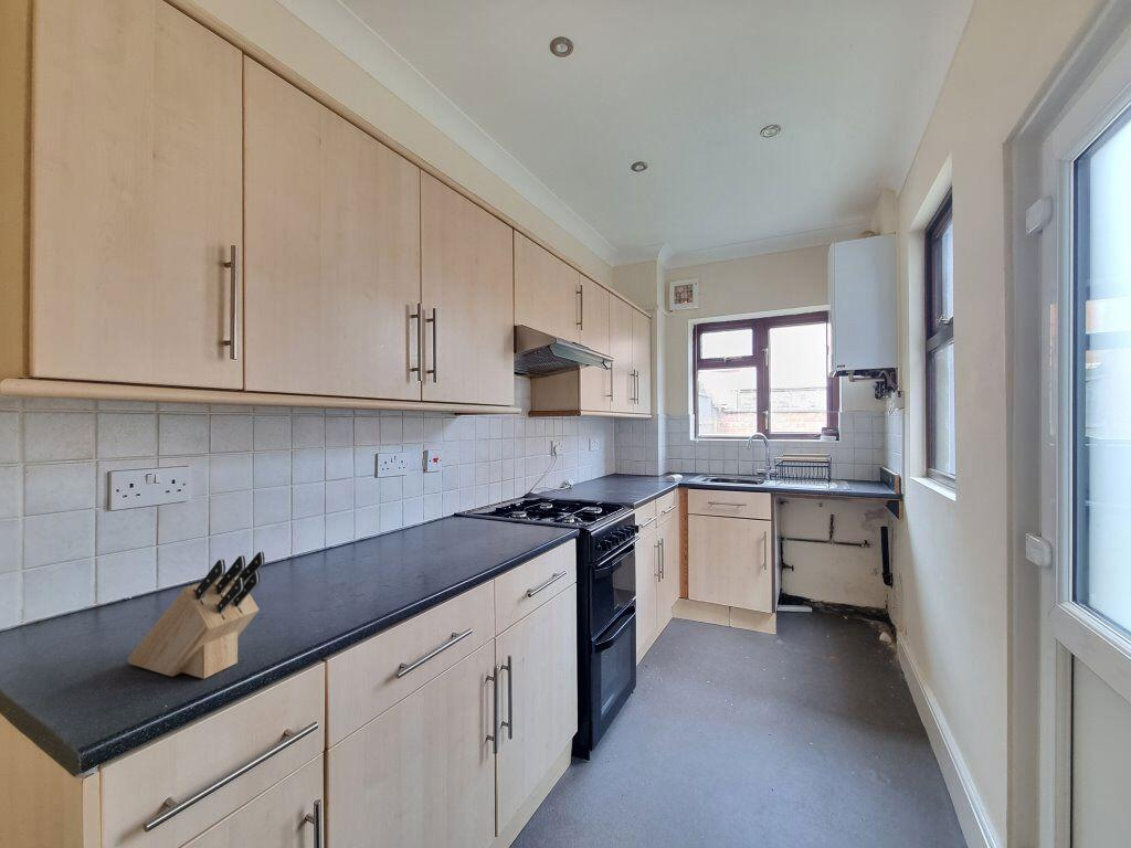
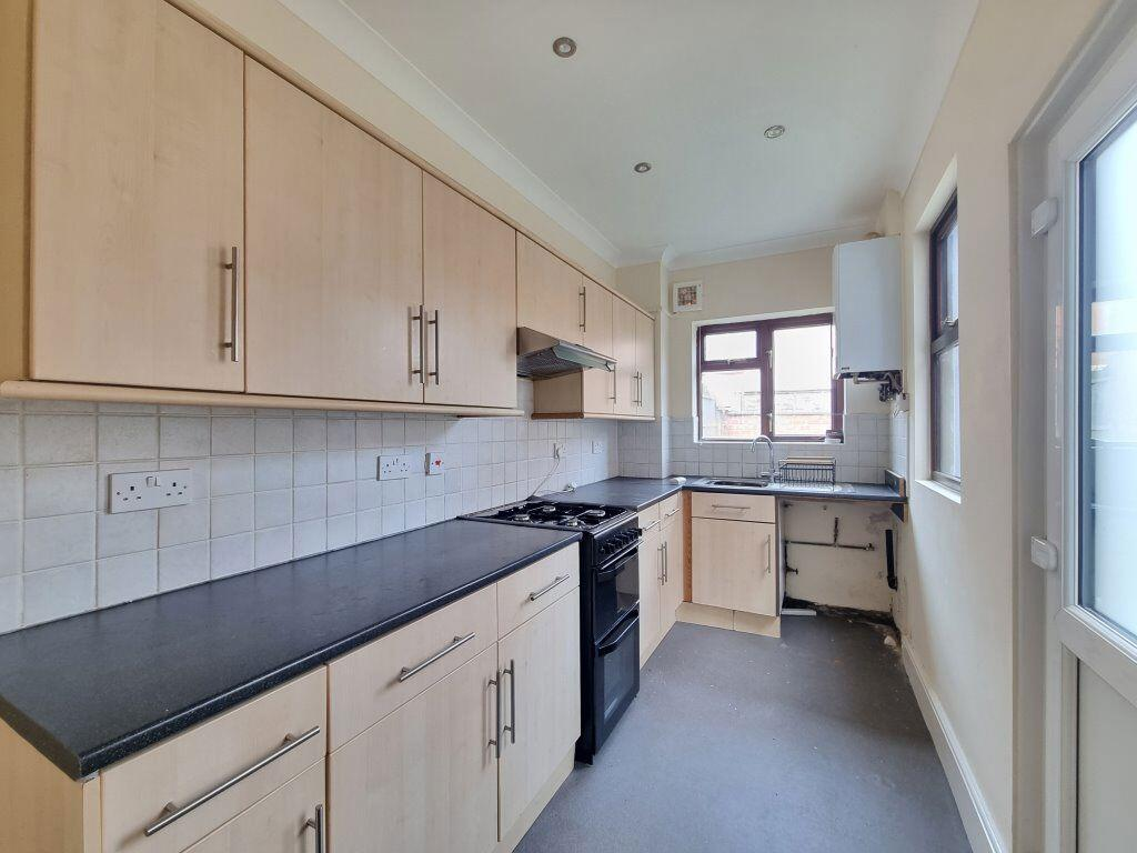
- knife block [127,551,266,680]
